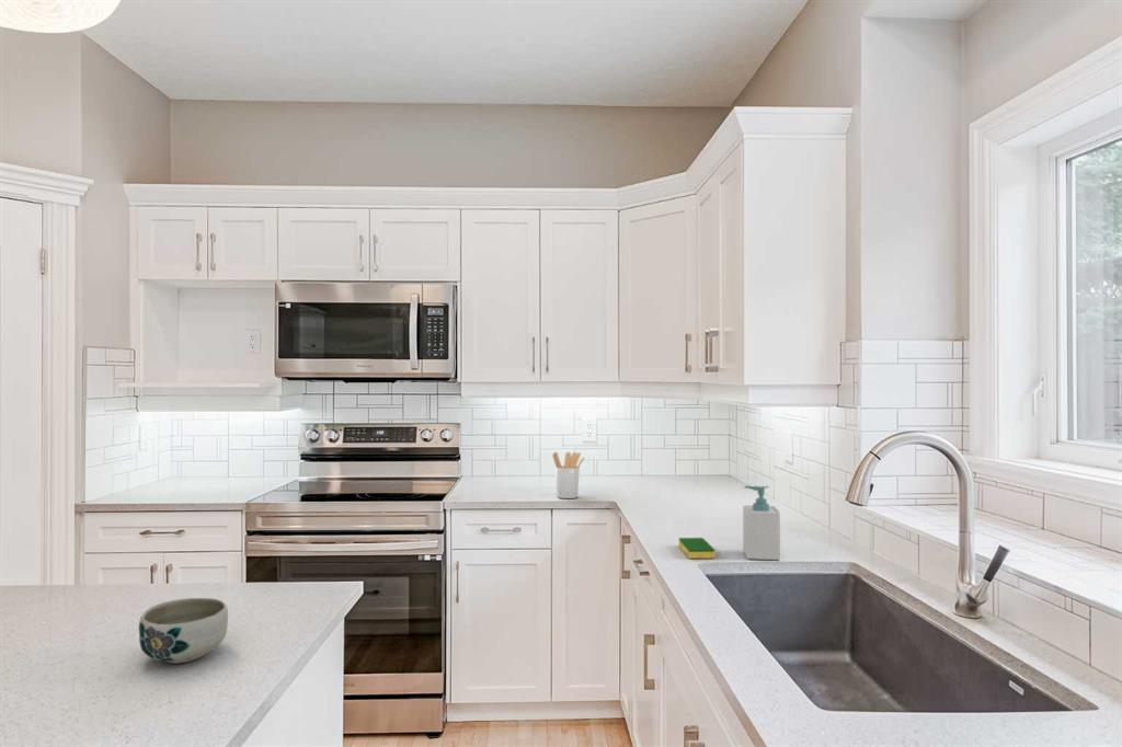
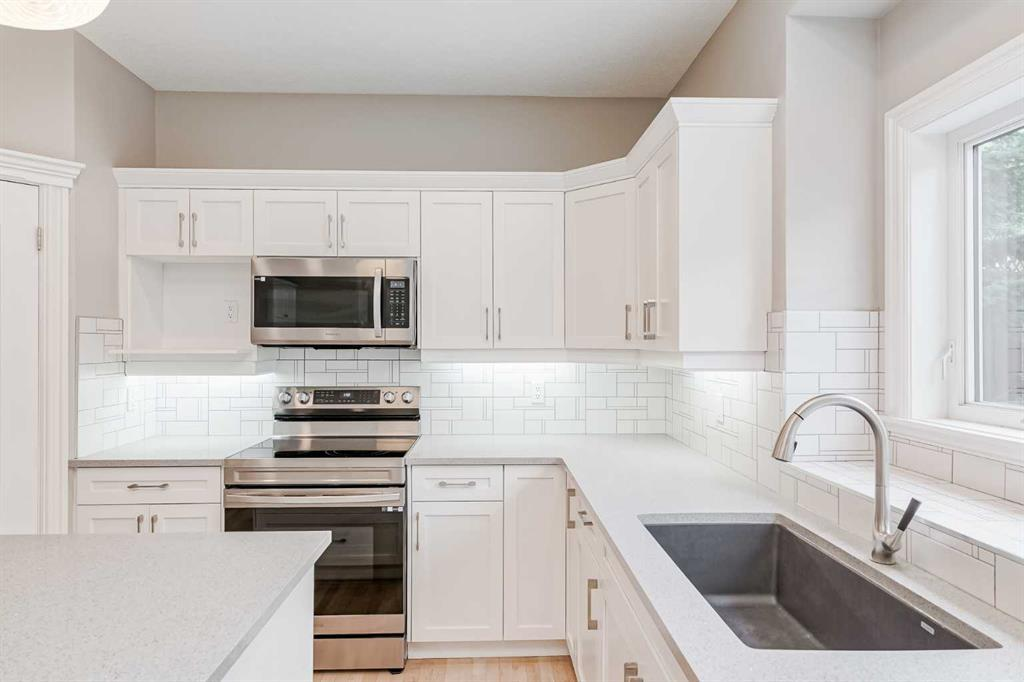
- utensil holder [551,451,585,499]
- soap bottle [742,485,781,561]
- bowl [138,597,229,664]
- dish sponge [678,537,717,560]
